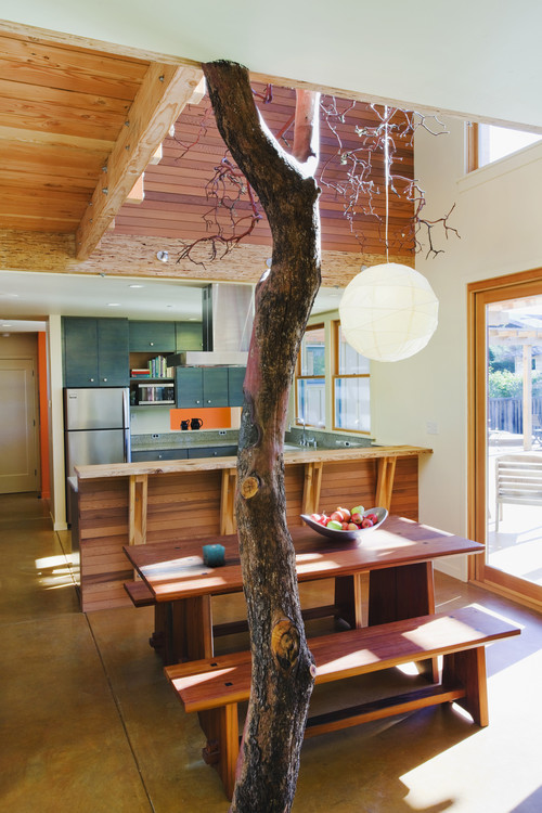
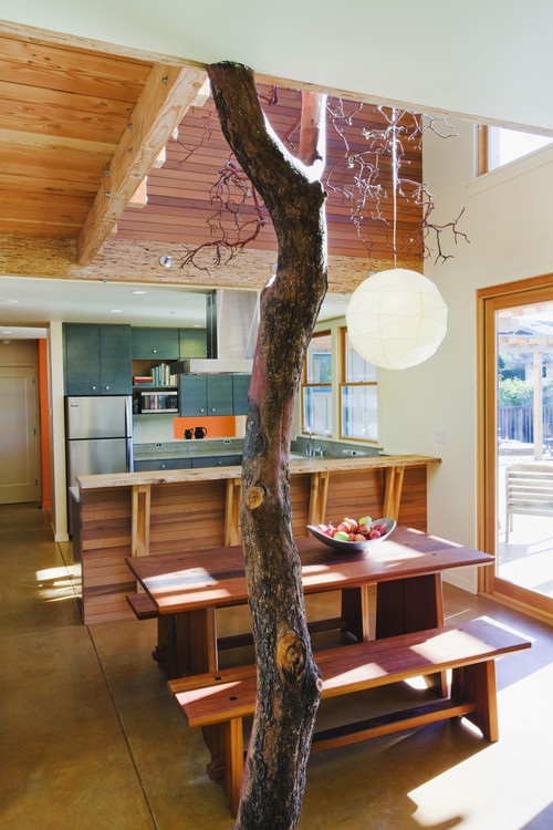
- candle [202,543,227,568]
